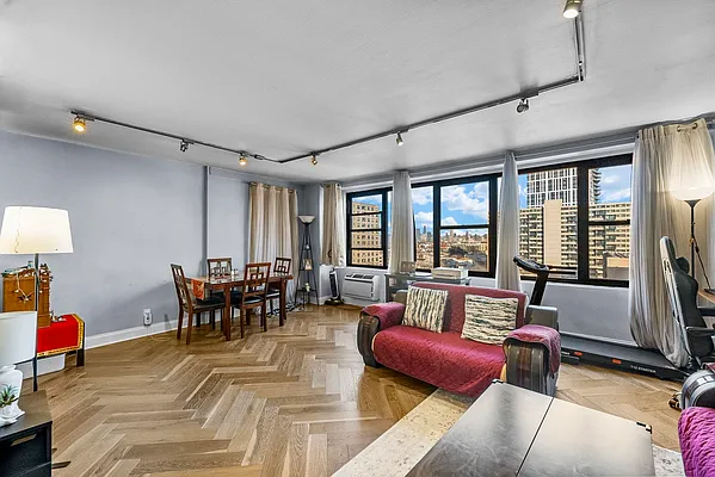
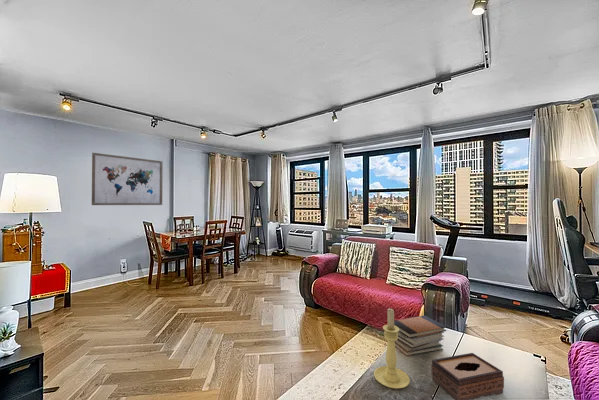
+ book stack [394,314,447,357]
+ wall art [91,152,164,206]
+ candle holder [373,308,411,390]
+ tissue box [430,352,505,400]
